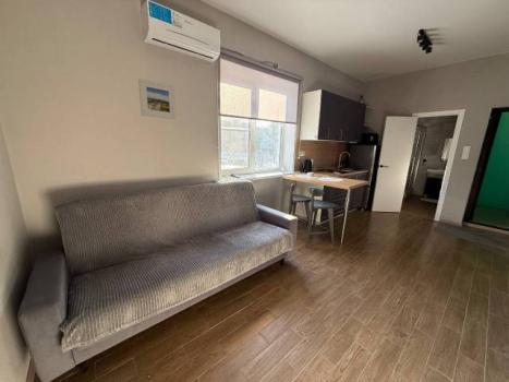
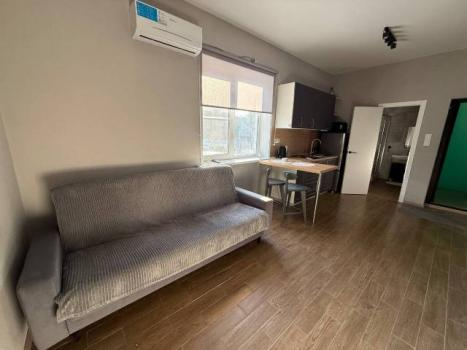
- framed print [137,77,177,120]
